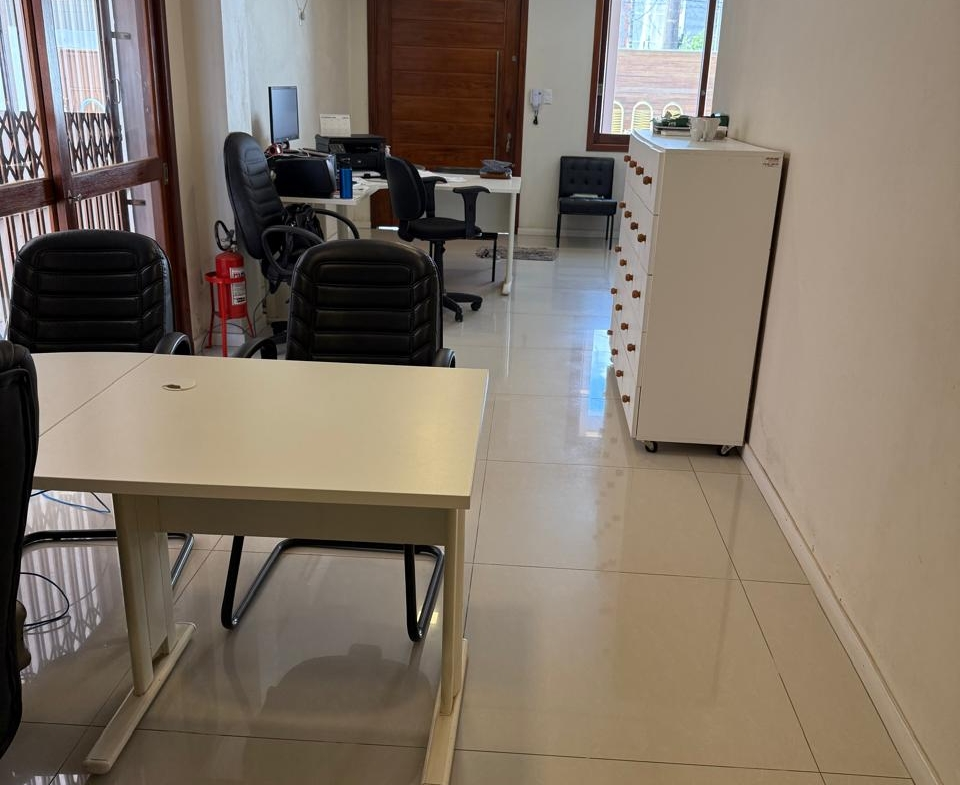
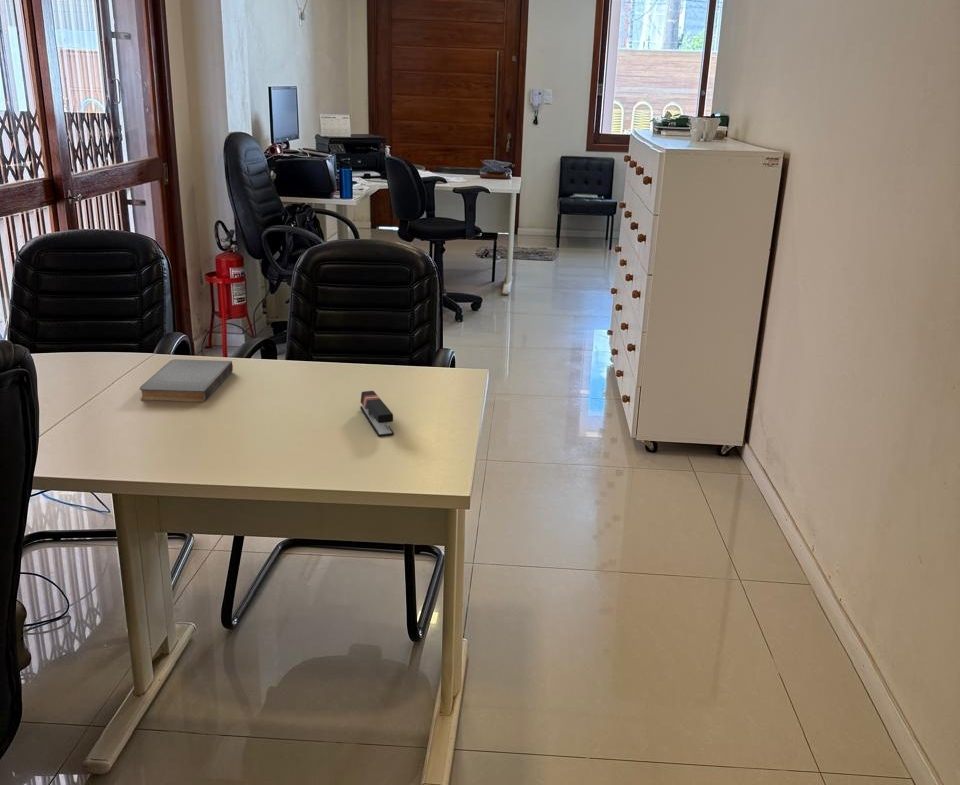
+ stapler [359,390,395,438]
+ book [139,358,234,403]
